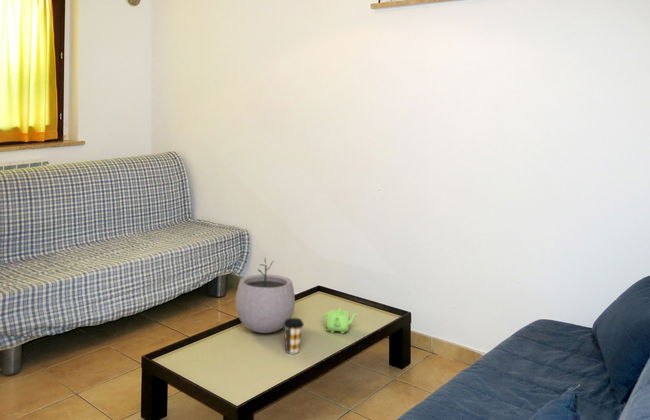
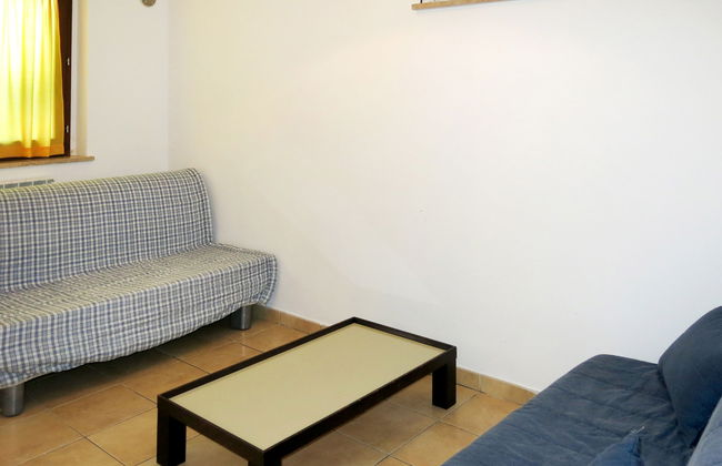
- plant pot [234,257,296,334]
- teapot [323,306,359,335]
- coffee cup [283,317,305,354]
